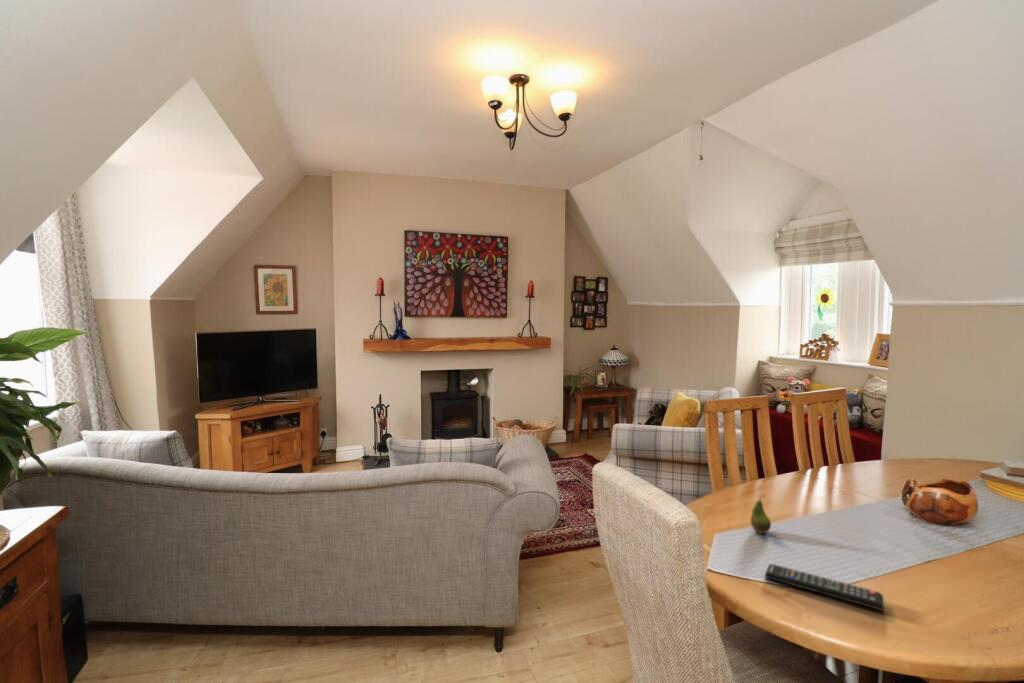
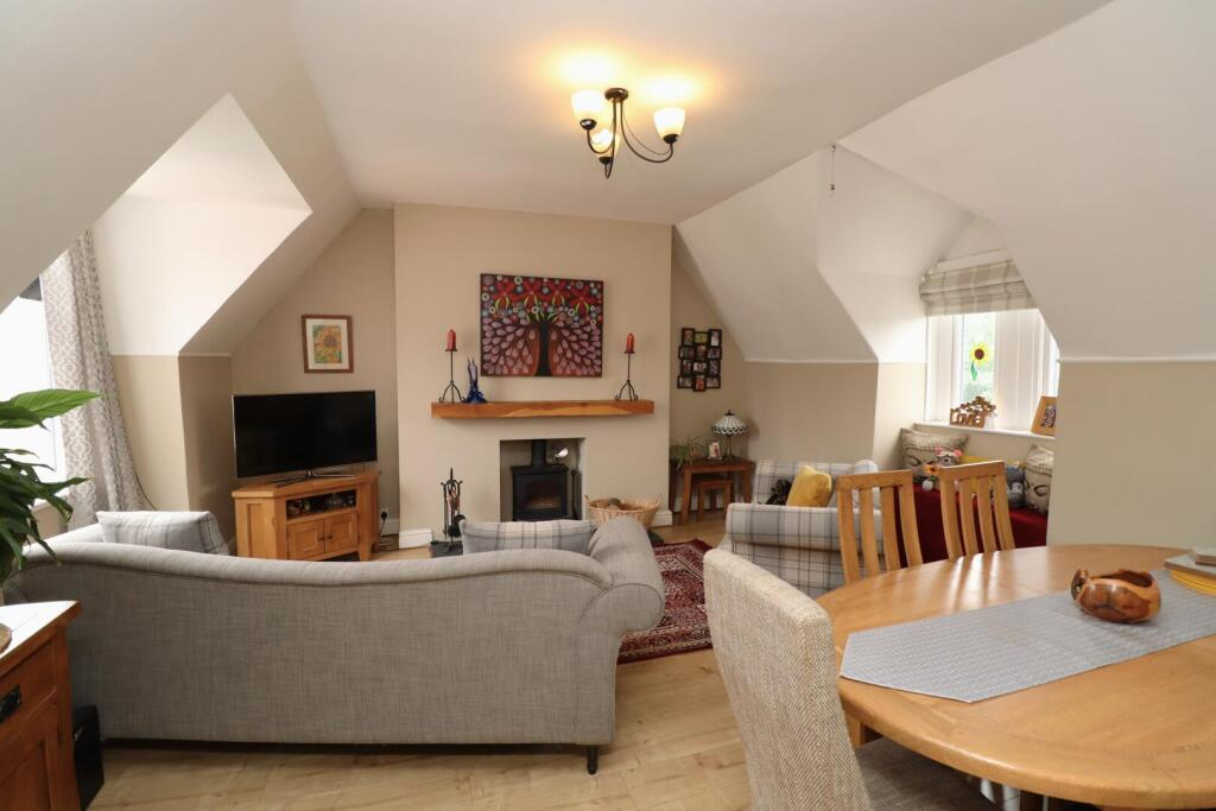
- fruit [750,494,772,534]
- remote control [764,563,885,612]
